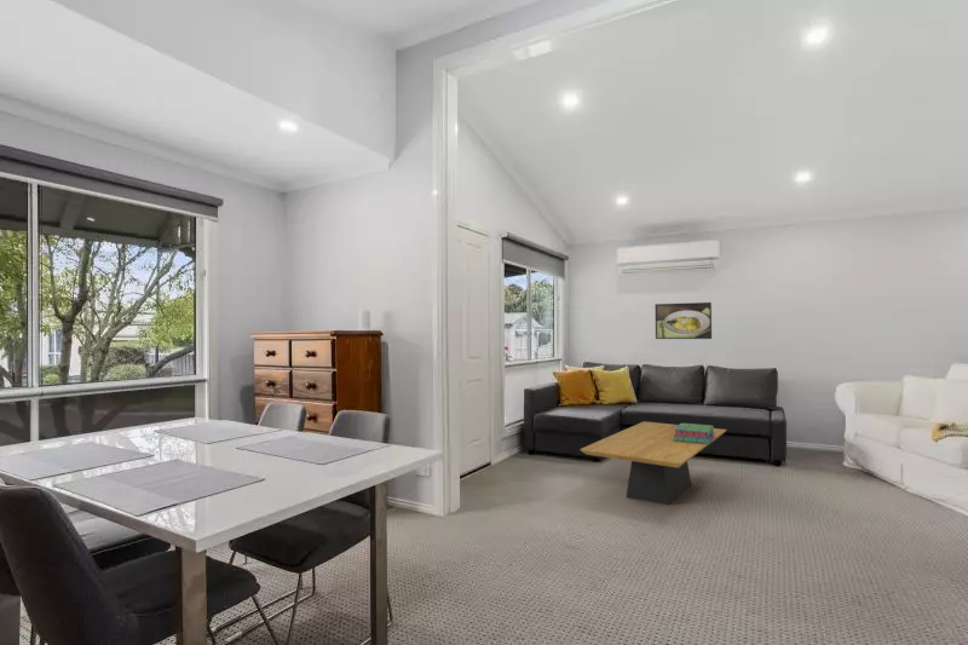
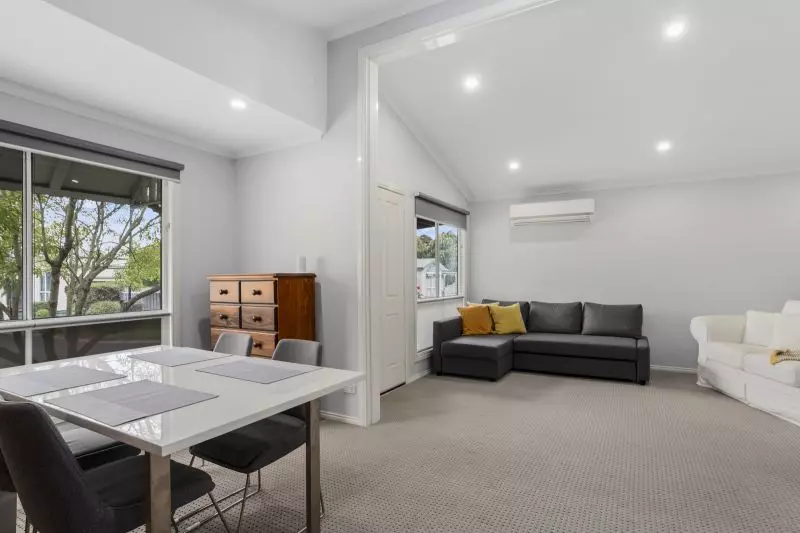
- coffee table [580,420,727,506]
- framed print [653,301,713,340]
- stack of books [673,422,715,445]
